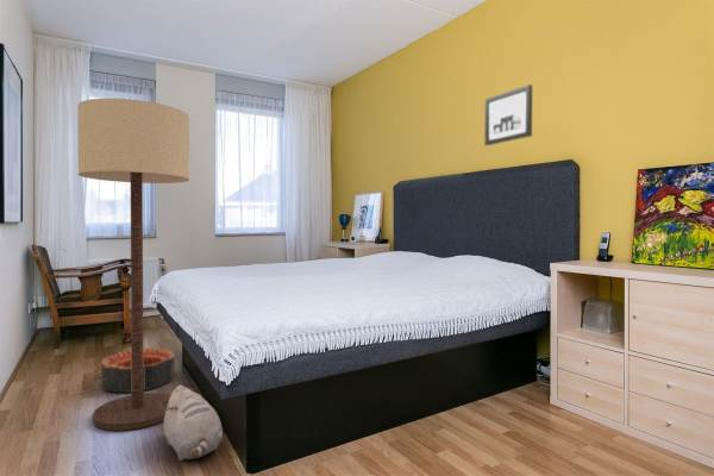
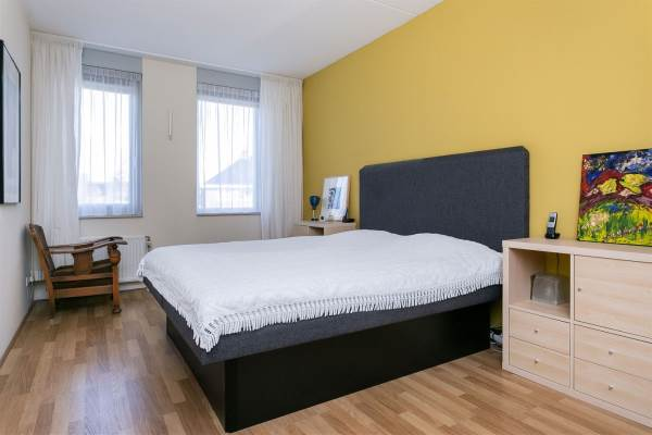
- floor lamp [76,98,190,432]
- wall art [483,83,533,146]
- plush toy [162,384,224,462]
- basket [100,347,176,394]
